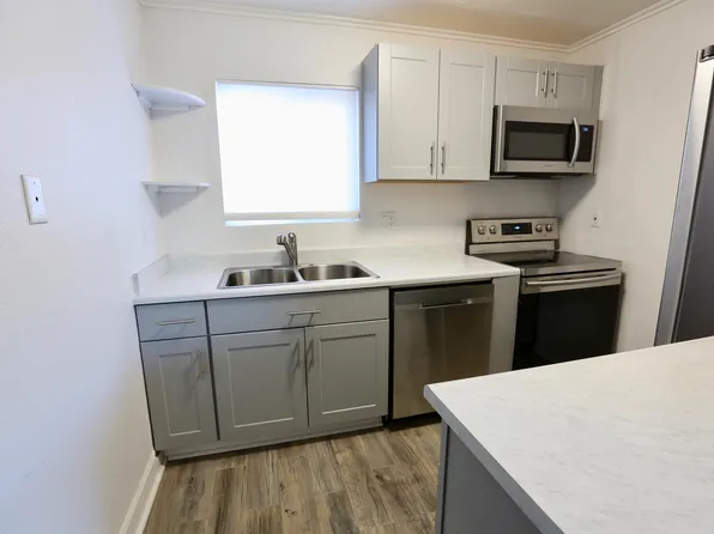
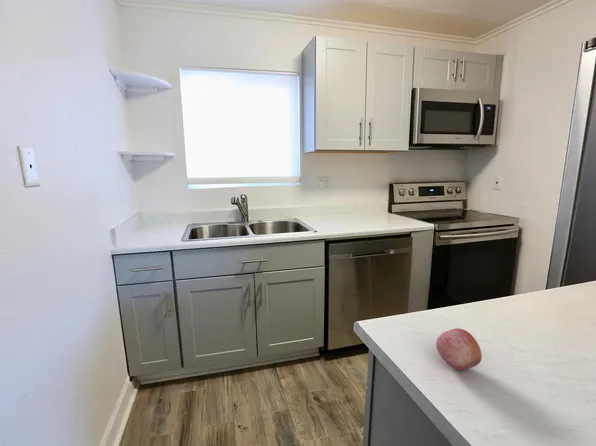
+ fruit [435,327,483,371]
